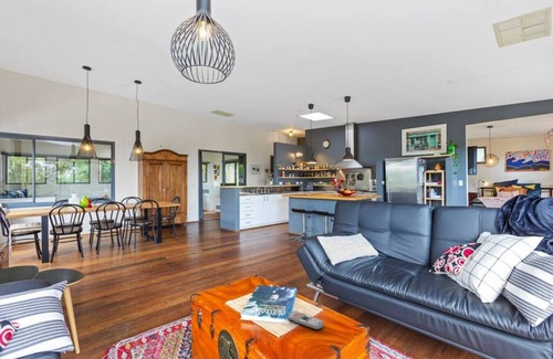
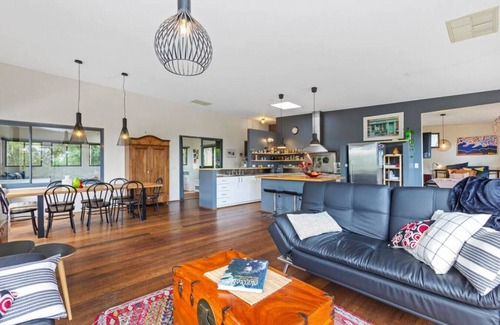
- remote control [286,310,324,330]
